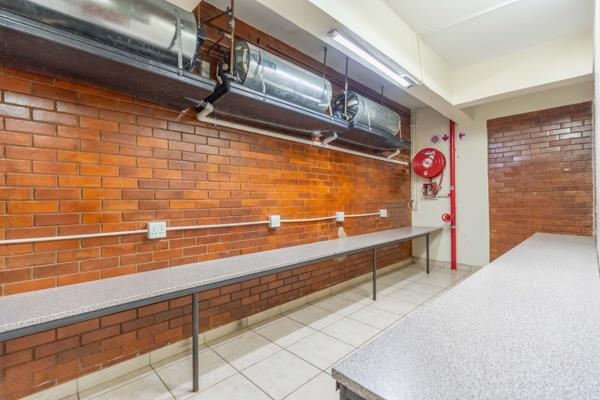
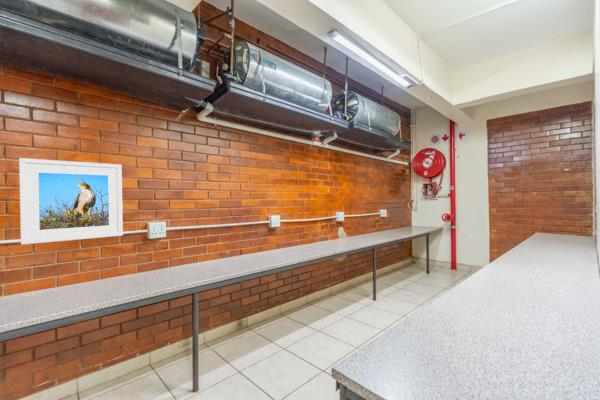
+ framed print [18,157,124,246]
